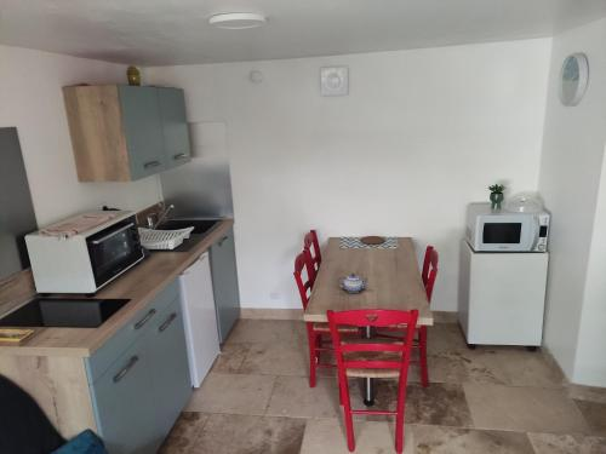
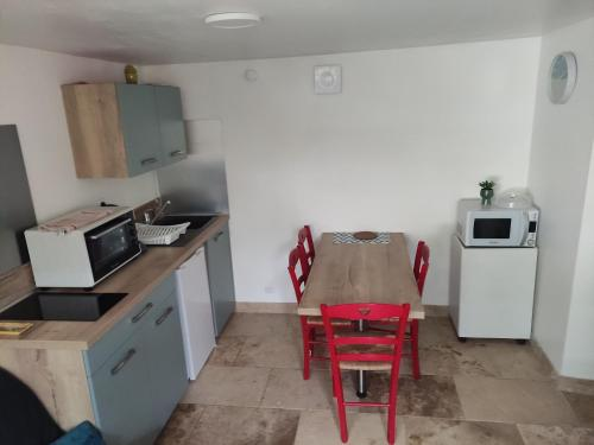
- teapot [337,272,370,294]
